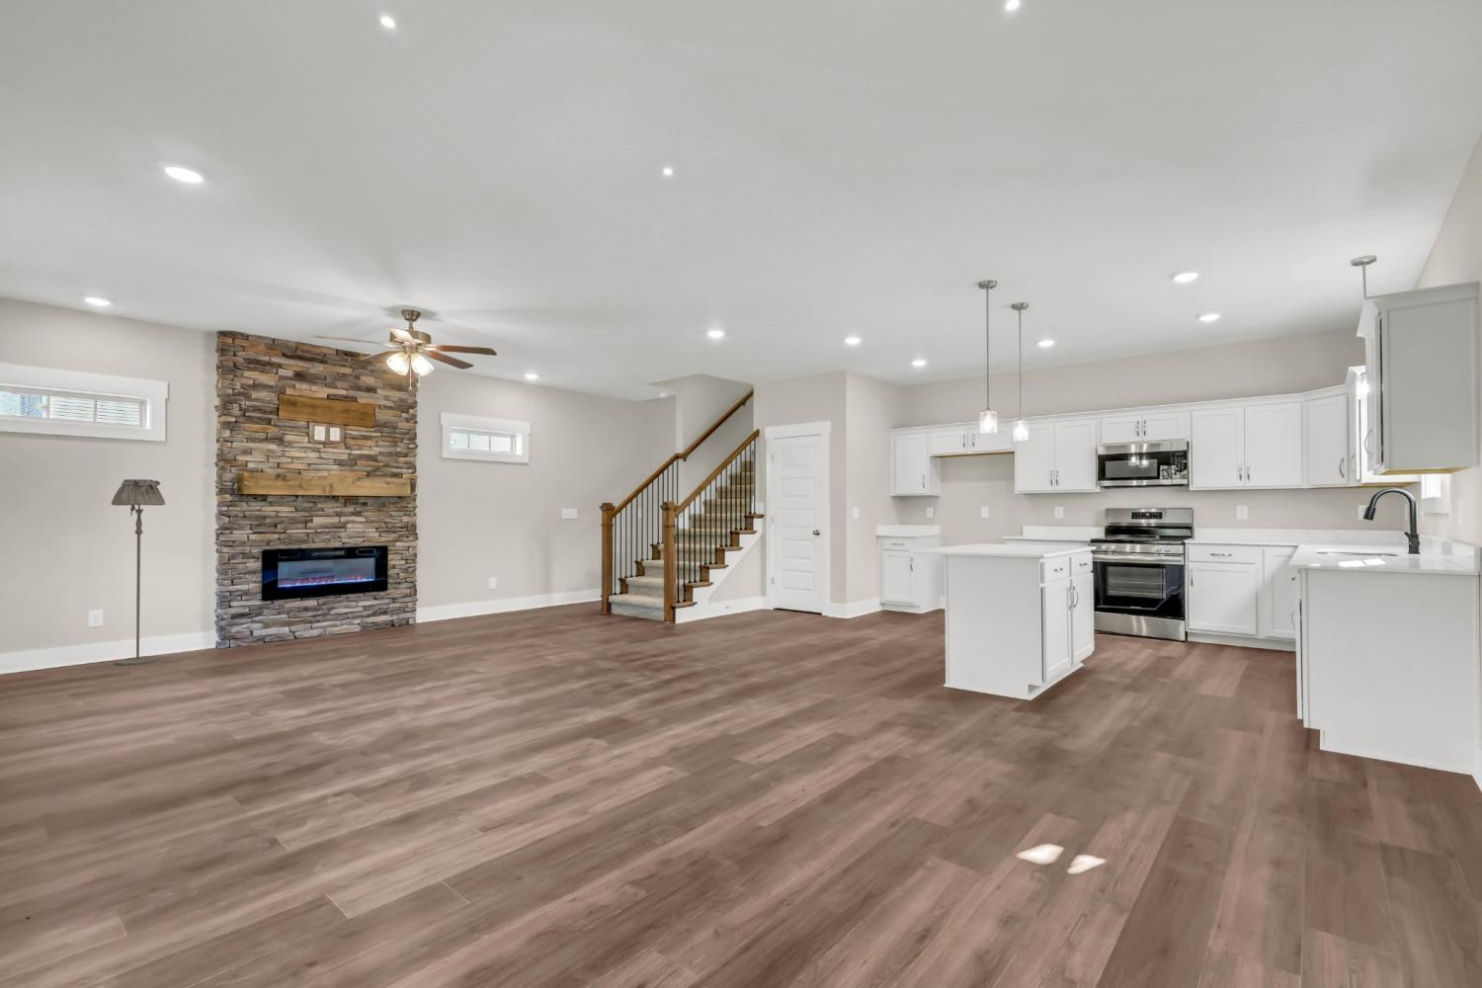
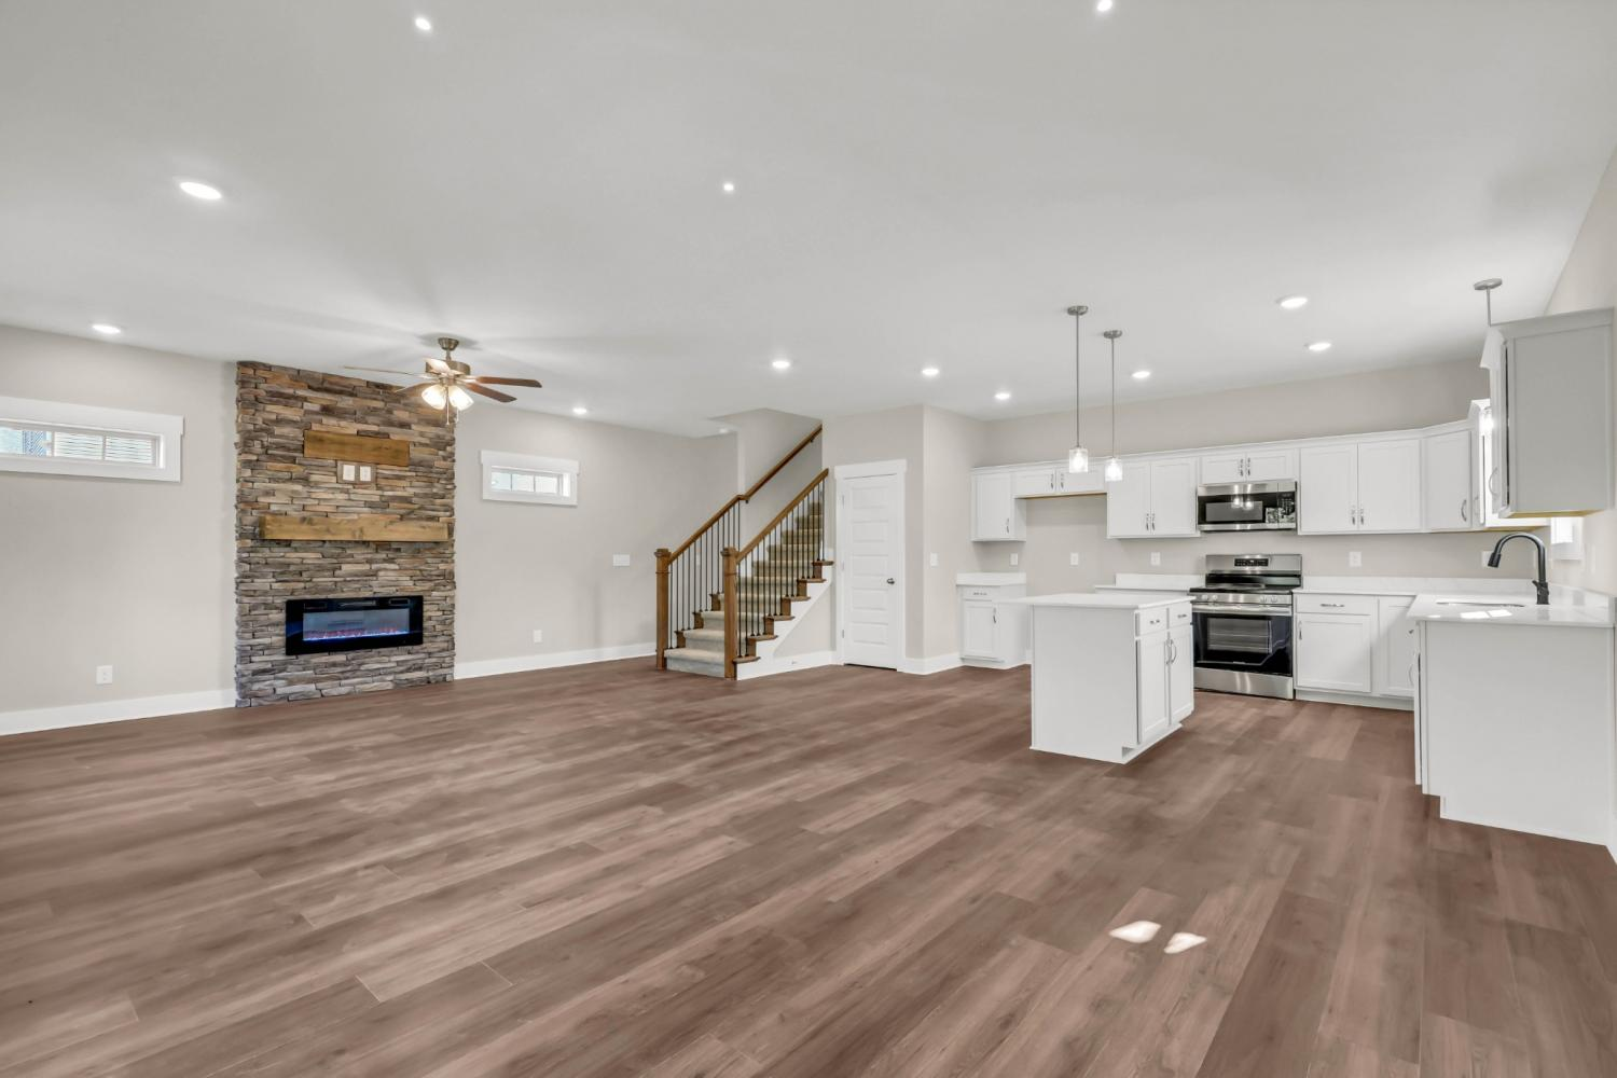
- floor lamp [110,479,167,666]
